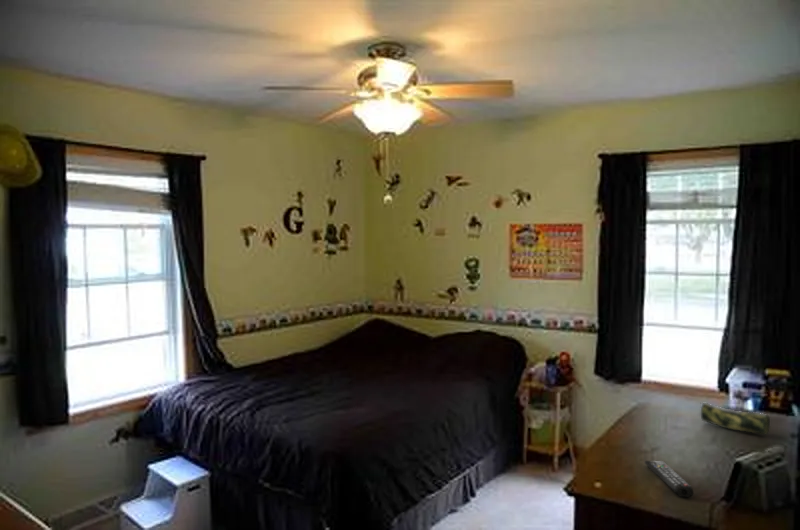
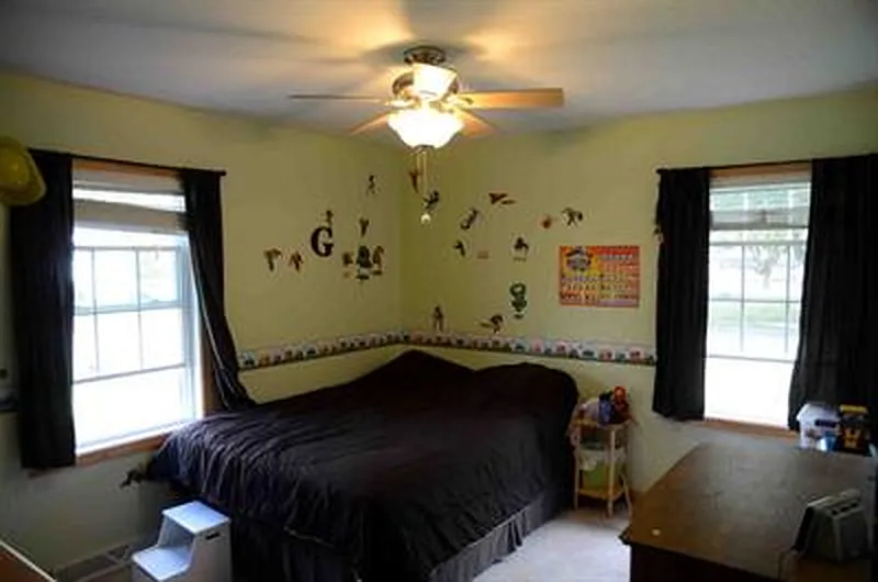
- remote control [644,460,694,498]
- pencil case [700,402,771,435]
